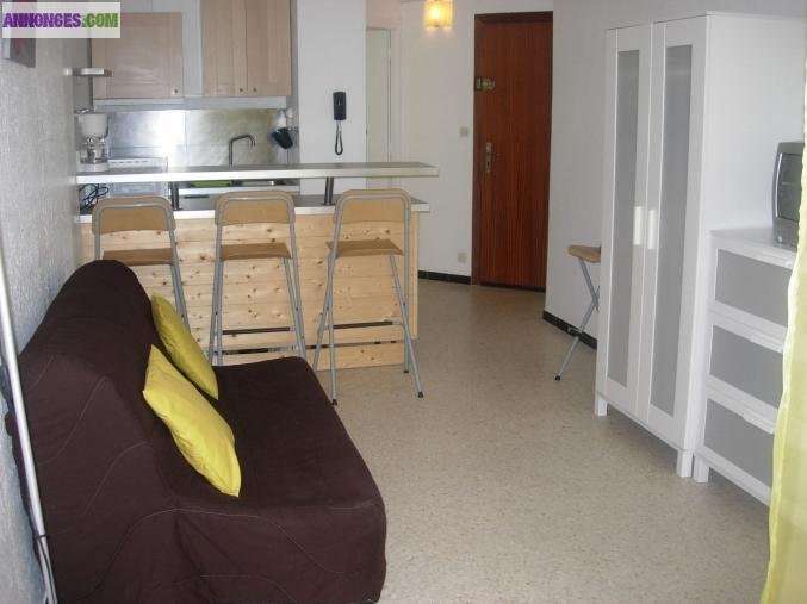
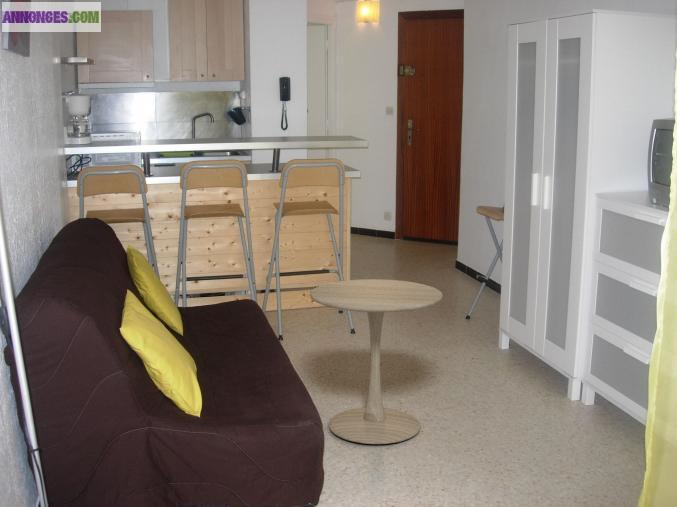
+ side table [309,278,444,445]
